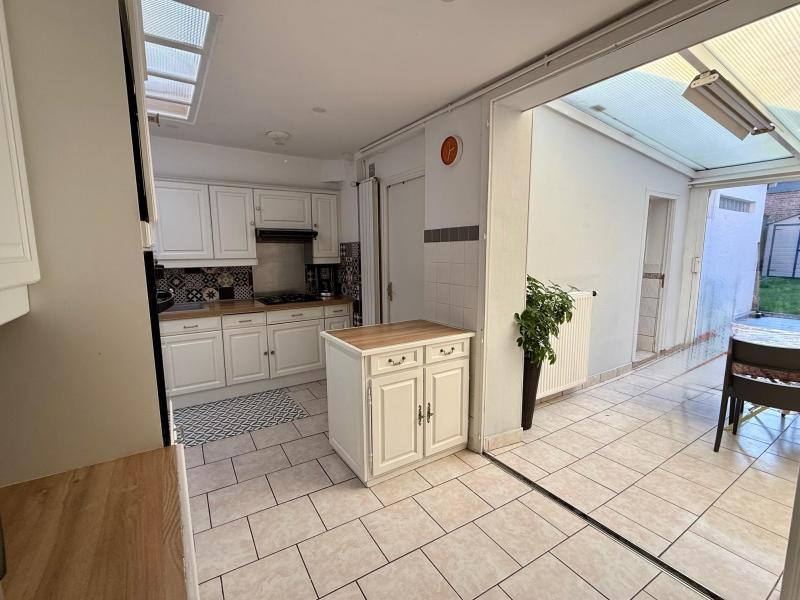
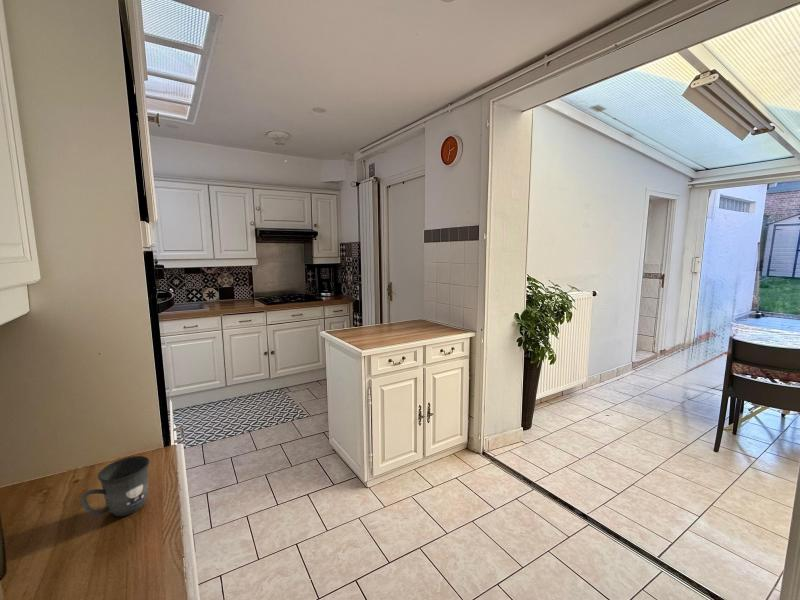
+ mug [80,455,150,517]
